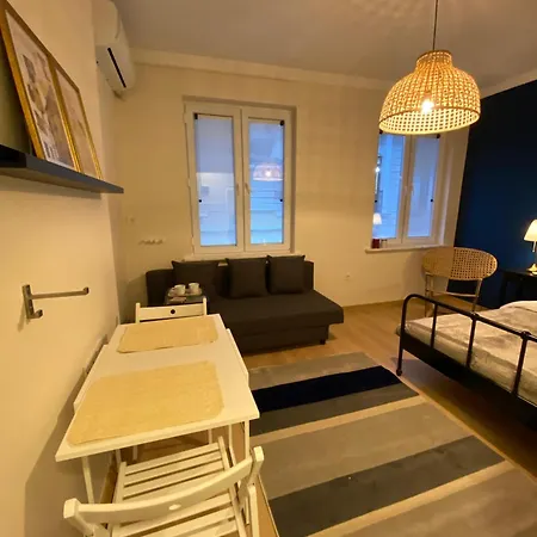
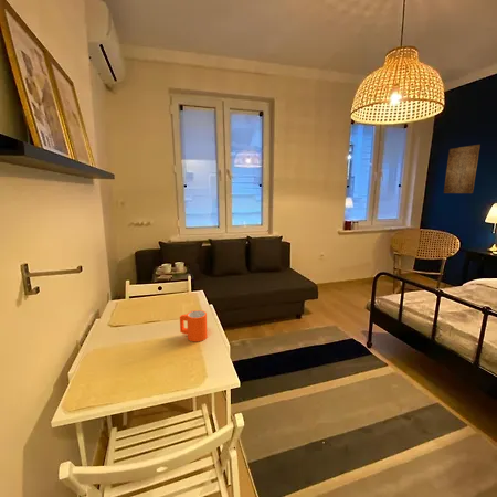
+ mug [179,309,208,342]
+ wall art [443,144,482,194]
